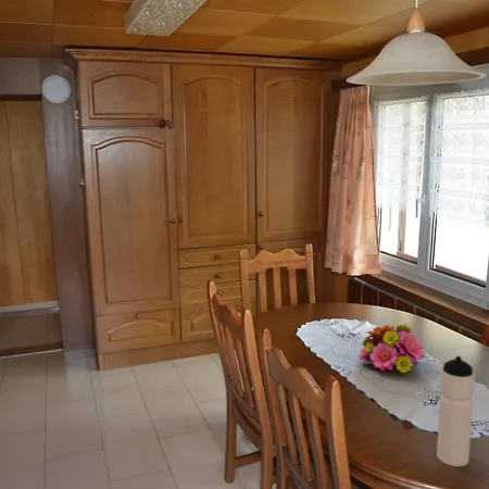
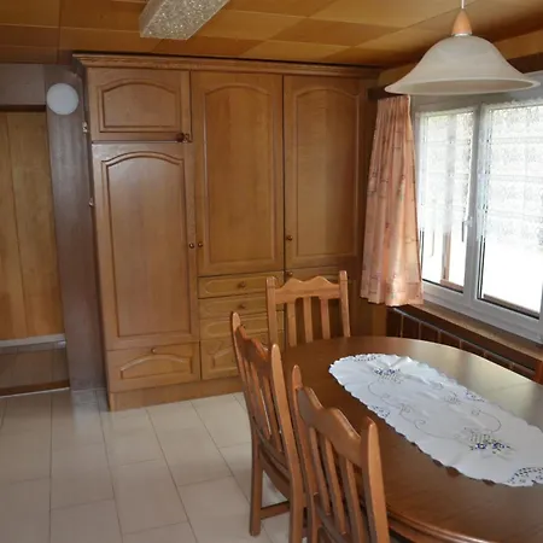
- water bottle [436,355,476,467]
- flower bouquet [356,324,427,374]
